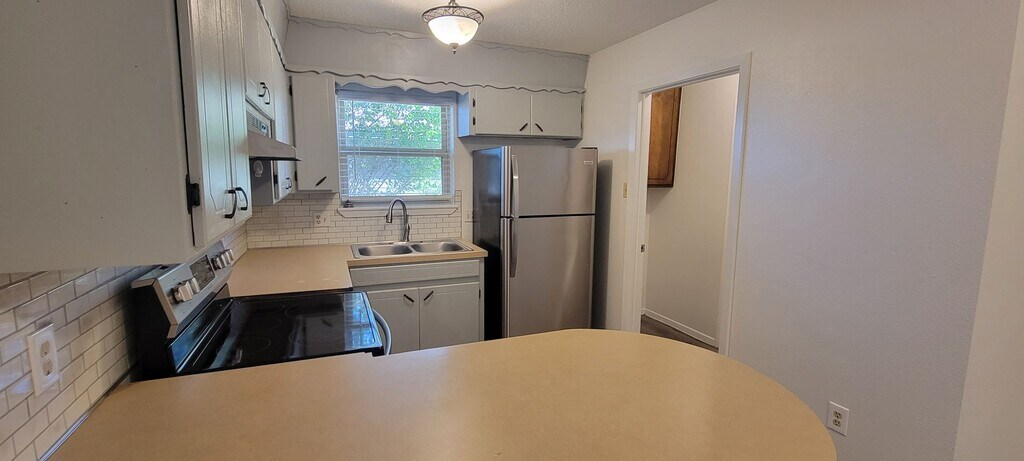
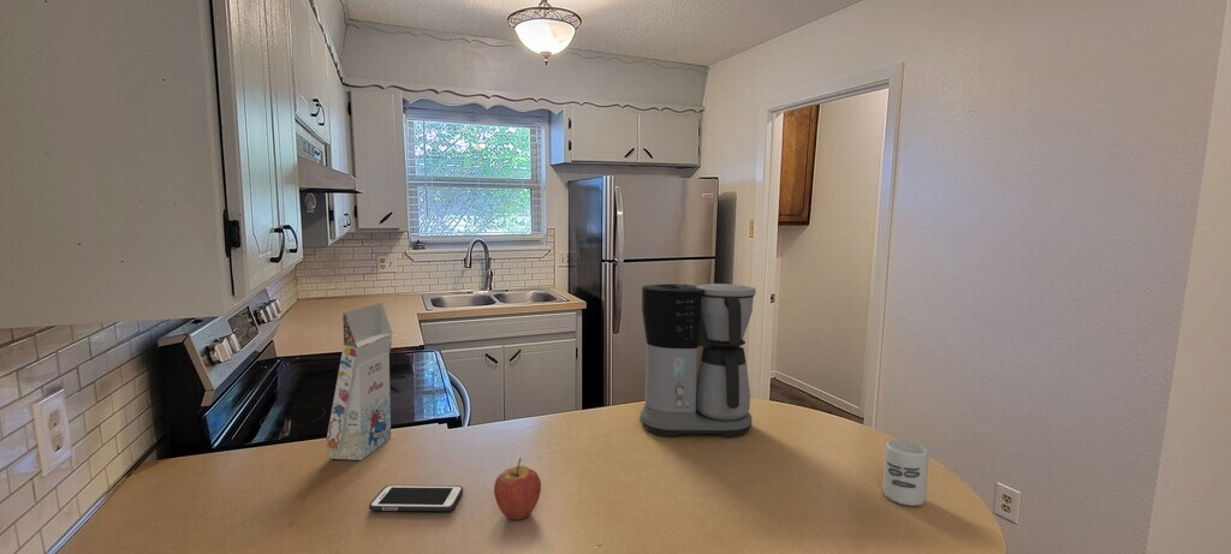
+ cup [882,439,930,507]
+ coffee maker [638,282,757,437]
+ fruit [493,457,542,522]
+ cell phone [368,484,464,512]
+ gift box [325,302,394,461]
